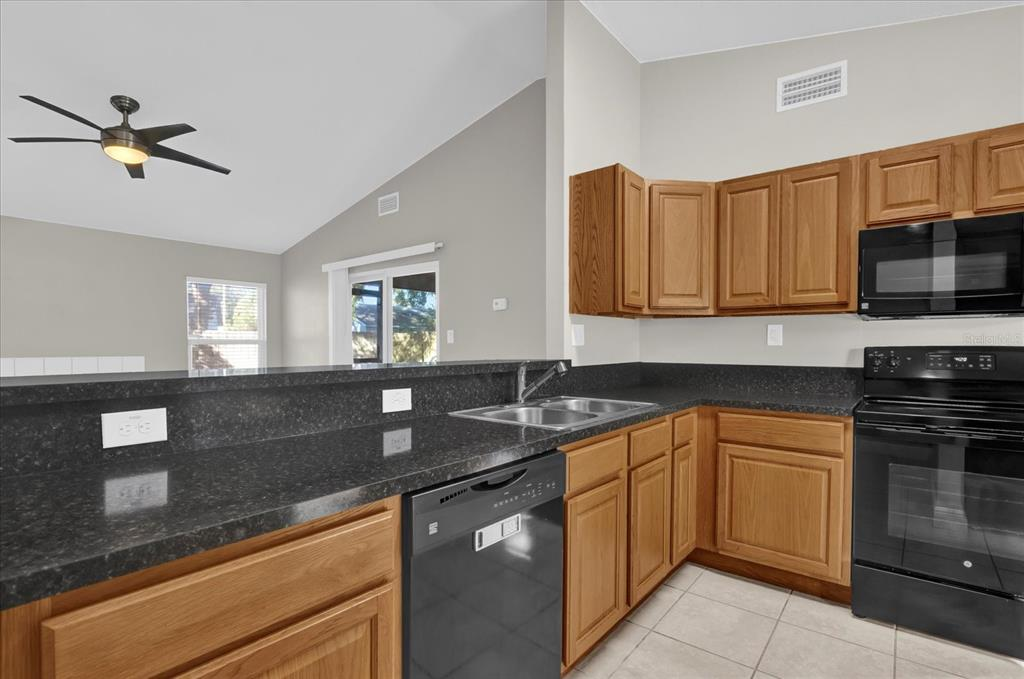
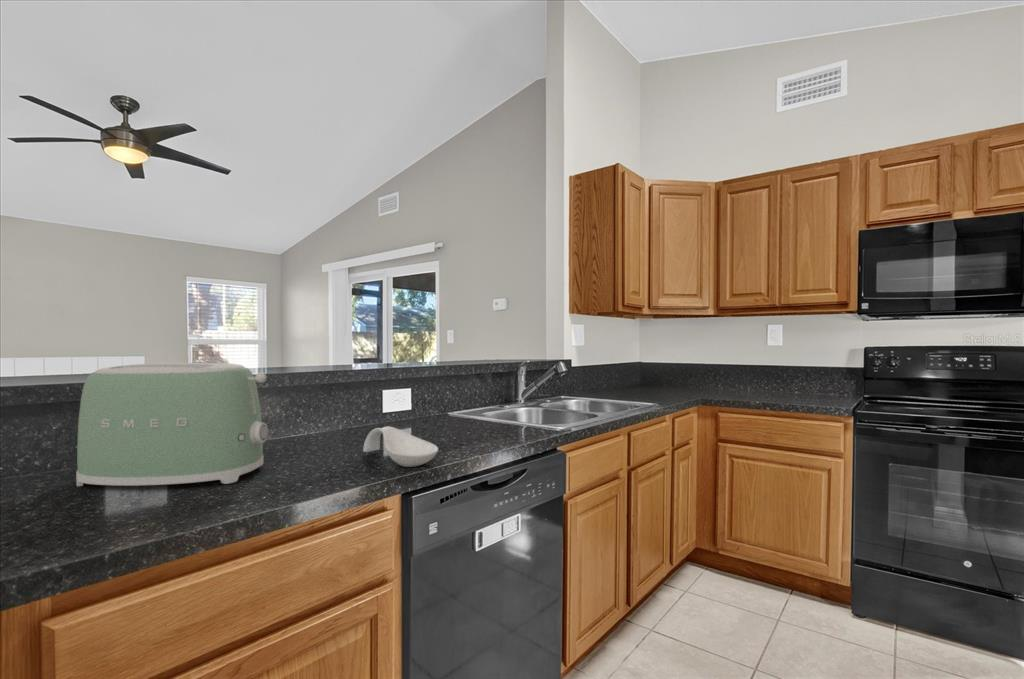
+ toaster [75,362,269,488]
+ spoon rest [362,425,439,468]
